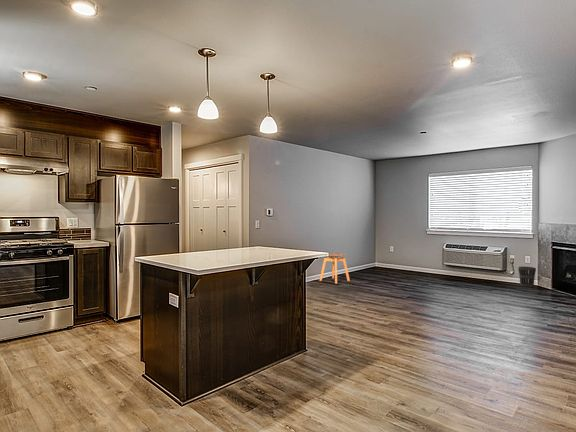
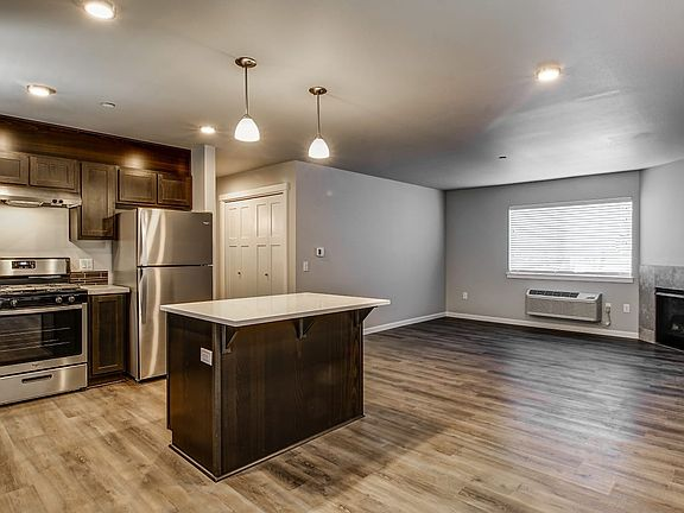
- stool [318,252,351,285]
- wastebasket [517,266,537,287]
